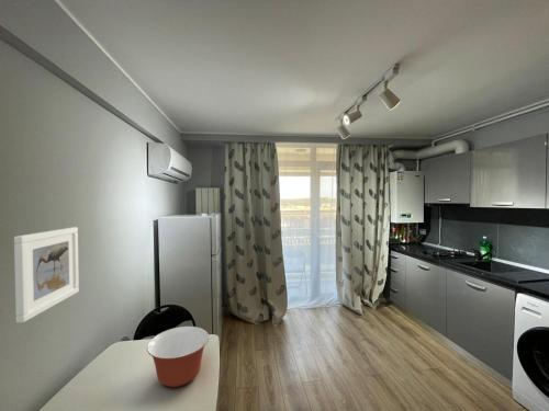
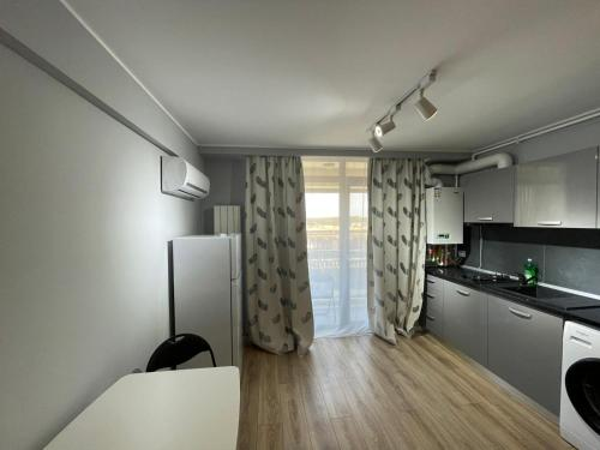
- mixing bowl [146,326,210,388]
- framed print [13,226,80,323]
